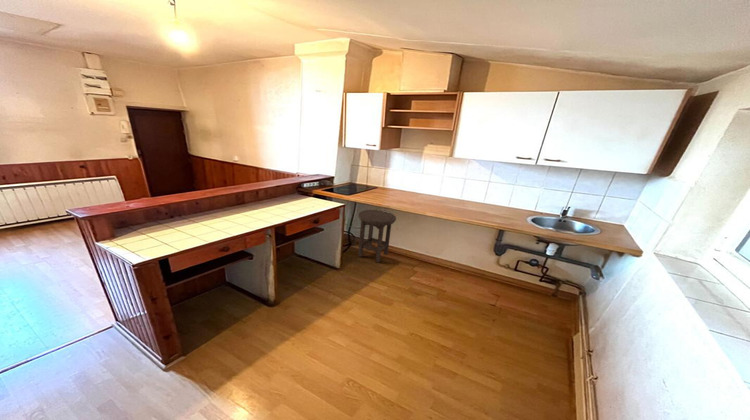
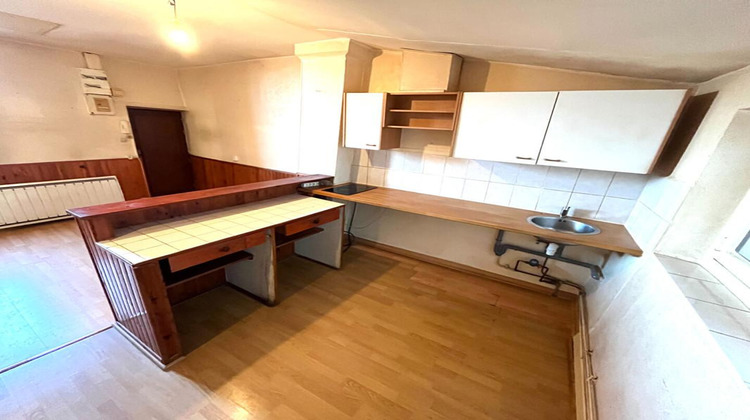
- stool [357,209,397,264]
